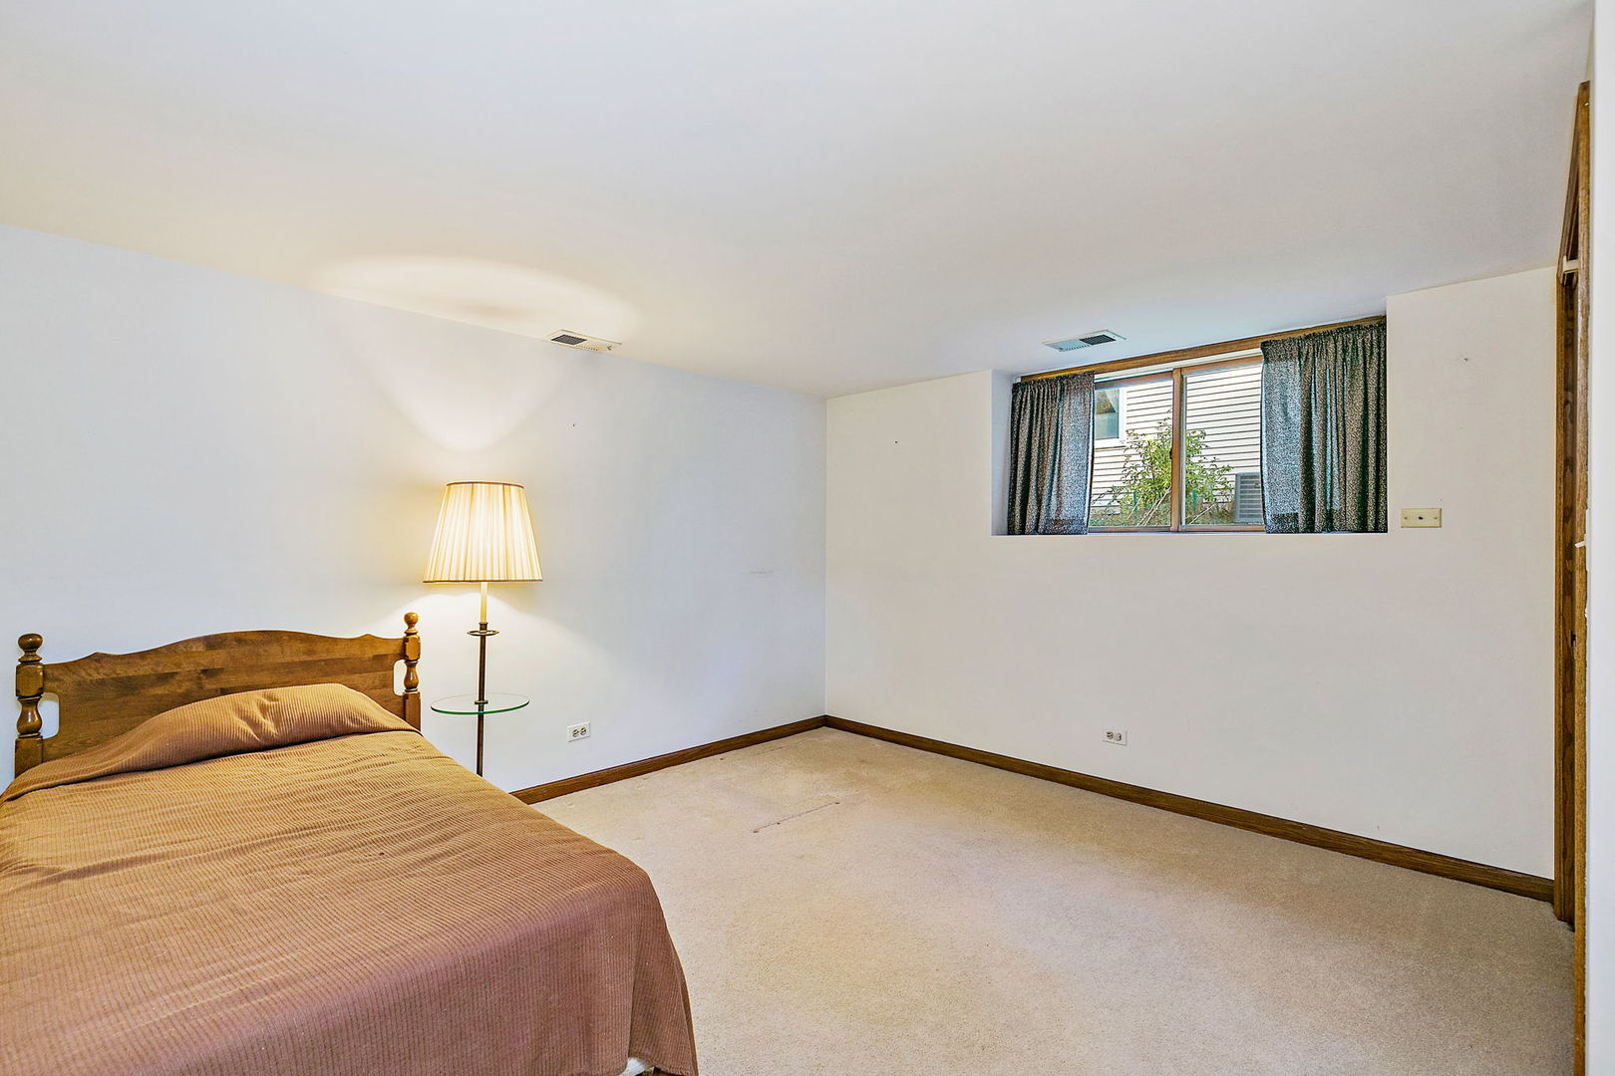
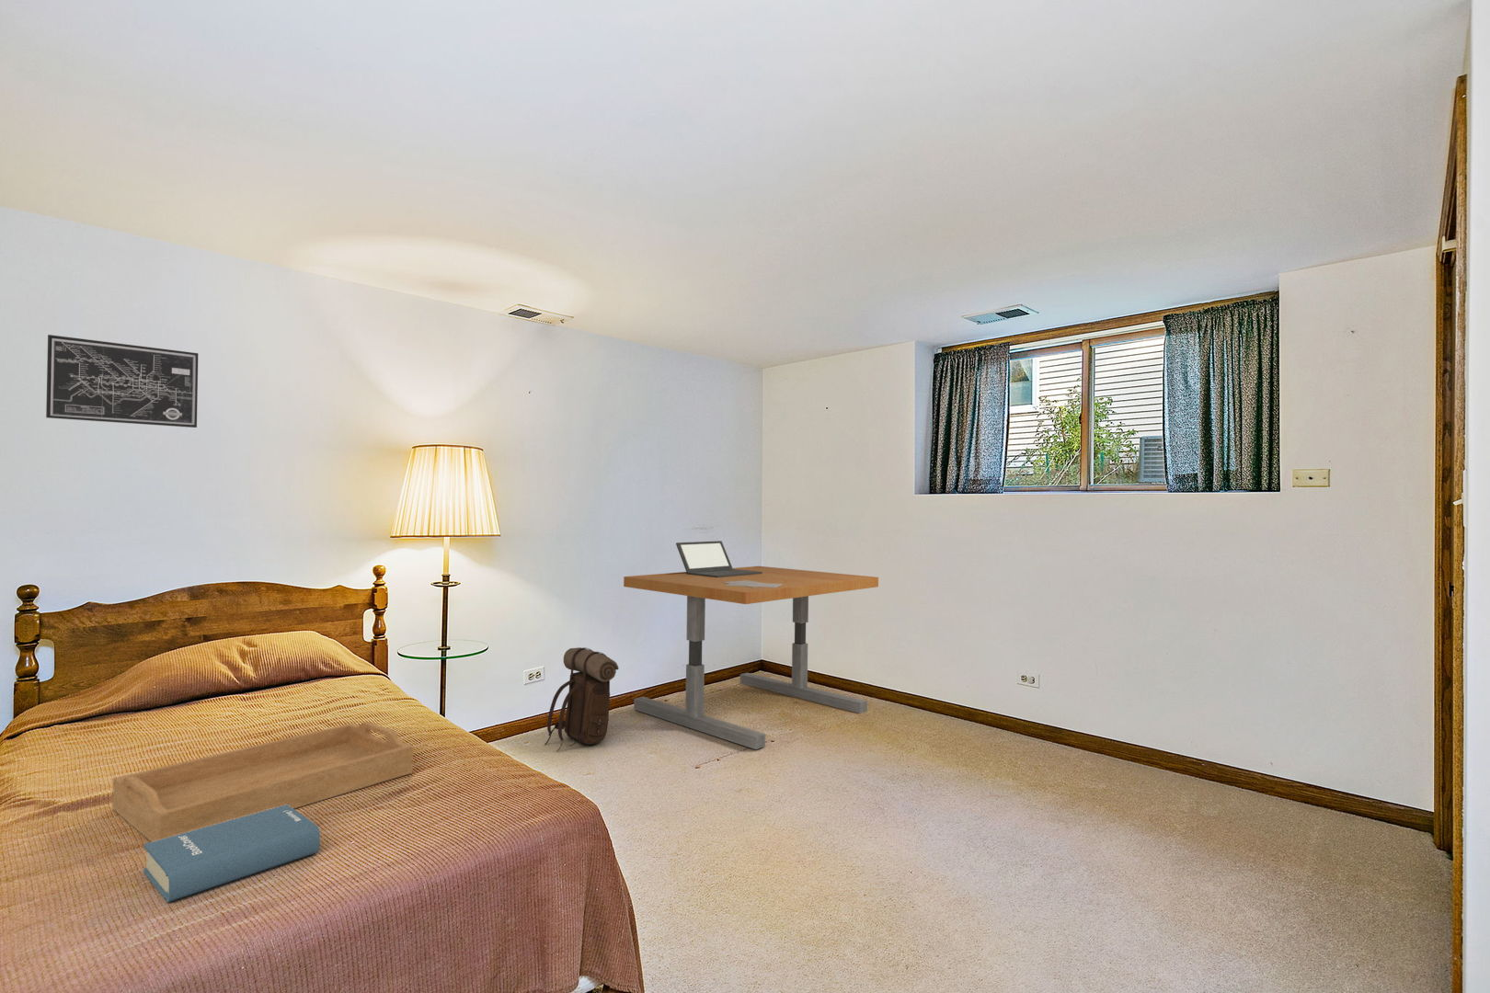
+ wall art [45,334,200,429]
+ desk [623,540,879,750]
+ hardback book [143,805,322,904]
+ serving tray [111,720,414,842]
+ backpack [543,646,620,753]
